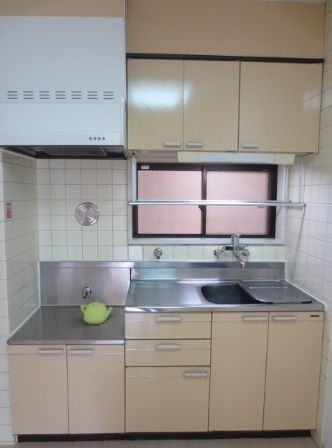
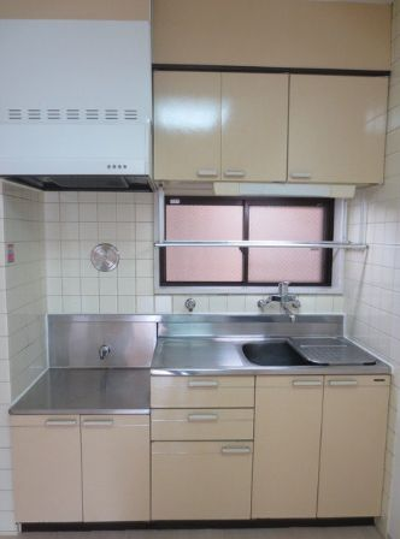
- teapot [80,301,114,325]
